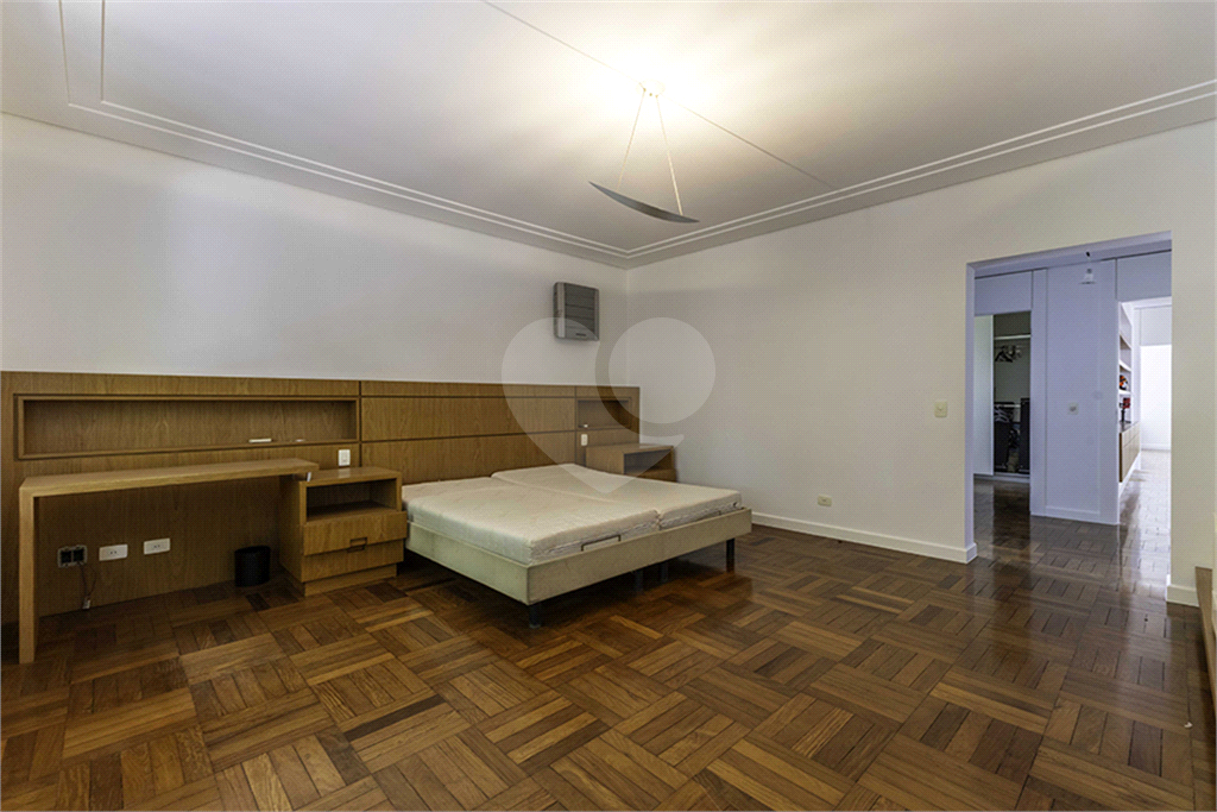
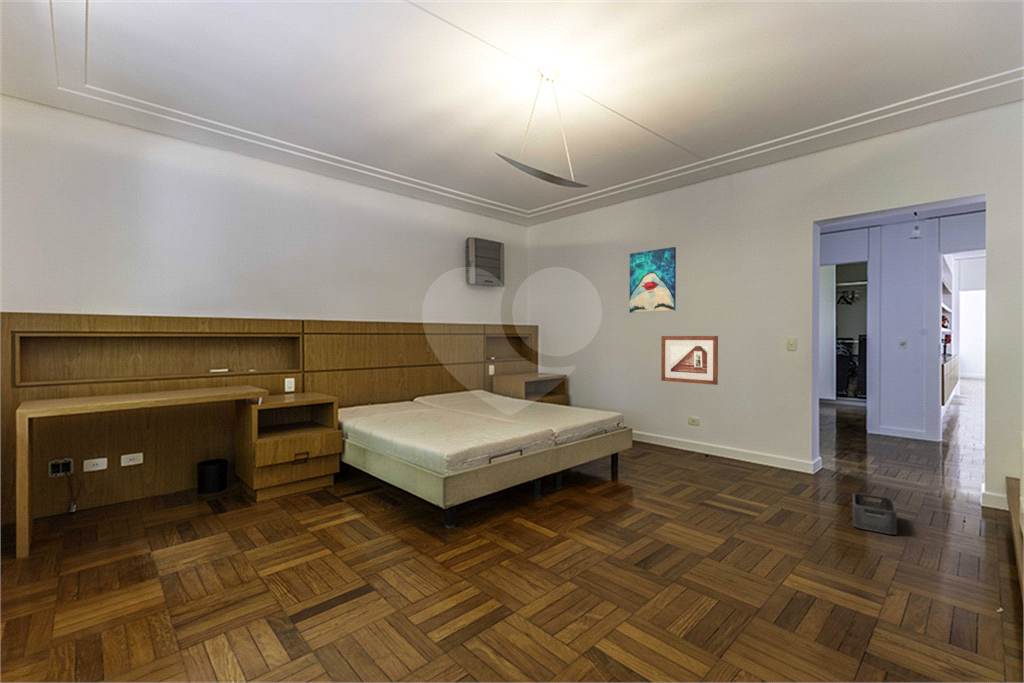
+ wall art [629,246,677,314]
+ picture frame [660,335,719,386]
+ storage bin [852,492,898,535]
